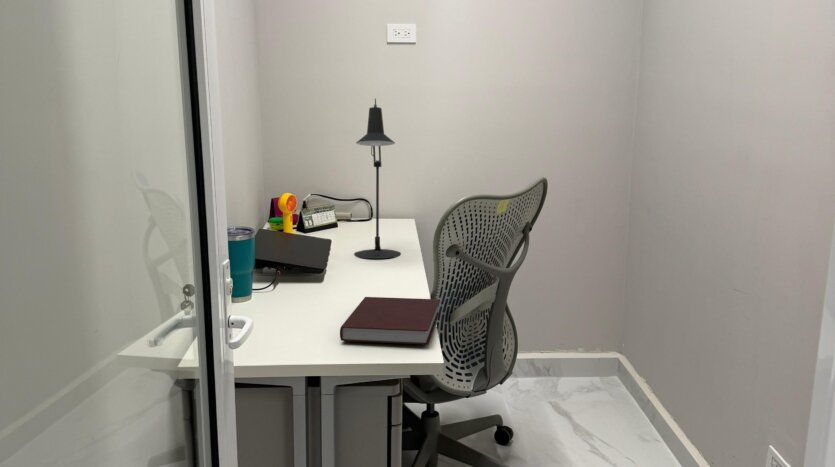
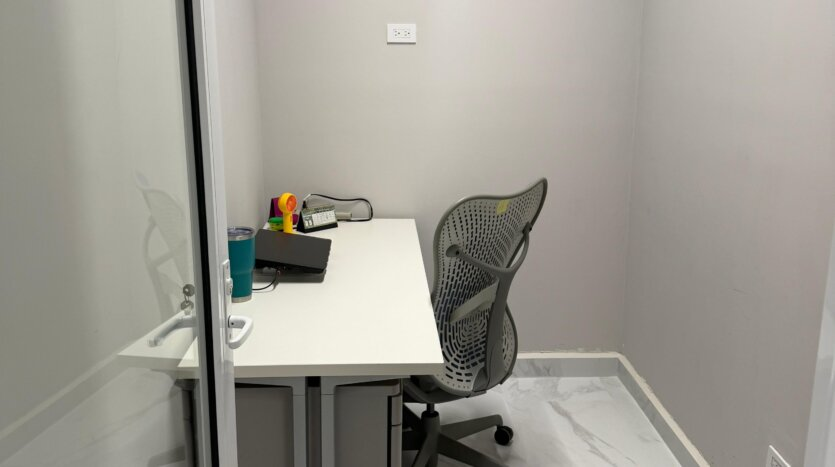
- desk lamp [353,97,402,260]
- notebook [339,296,441,346]
